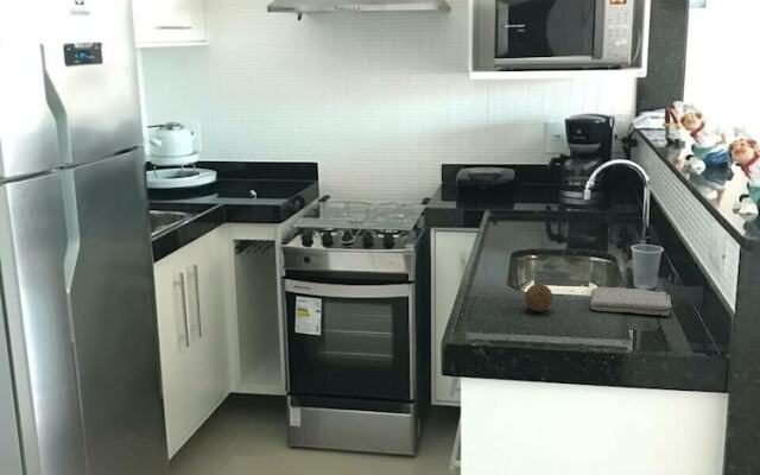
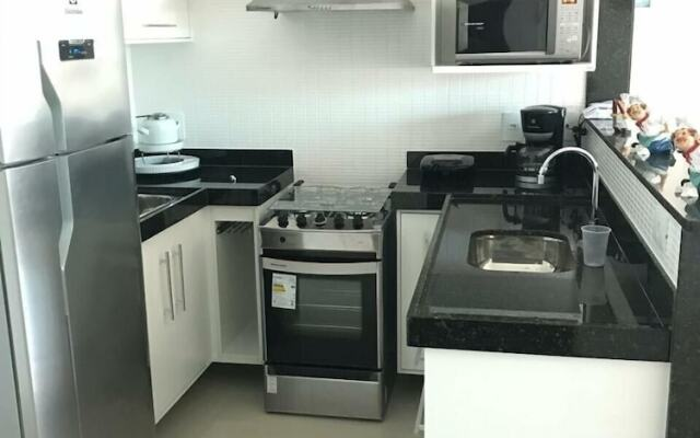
- washcloth [589,286,673,317]
- fruit [524,283,553,312]
